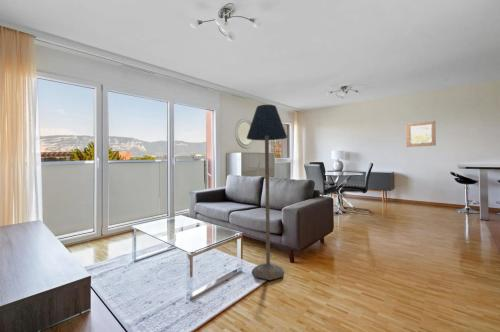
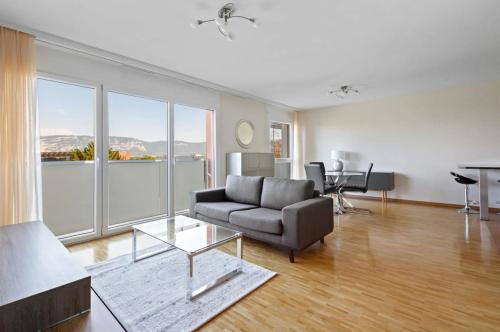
- floor lamp [246,104,288,281]
- wall art [405,120,437,148]
